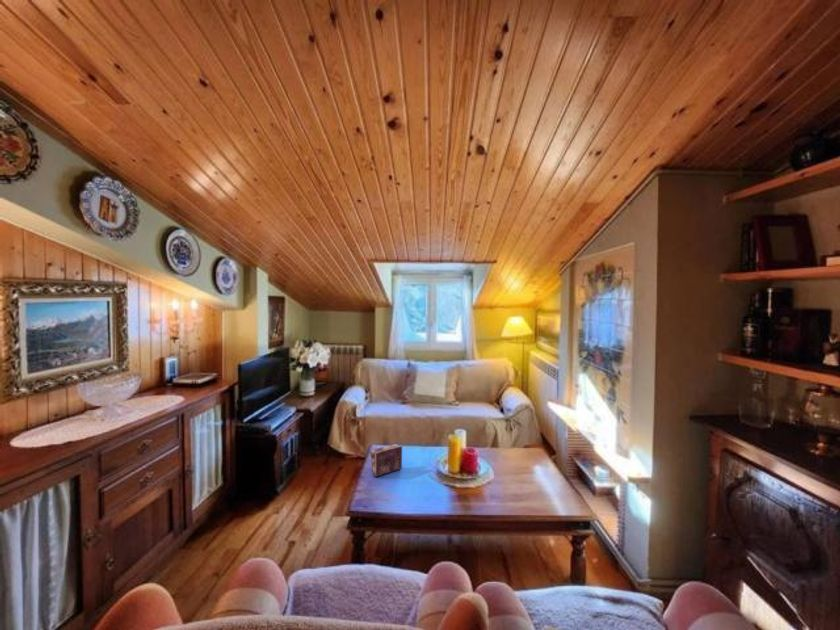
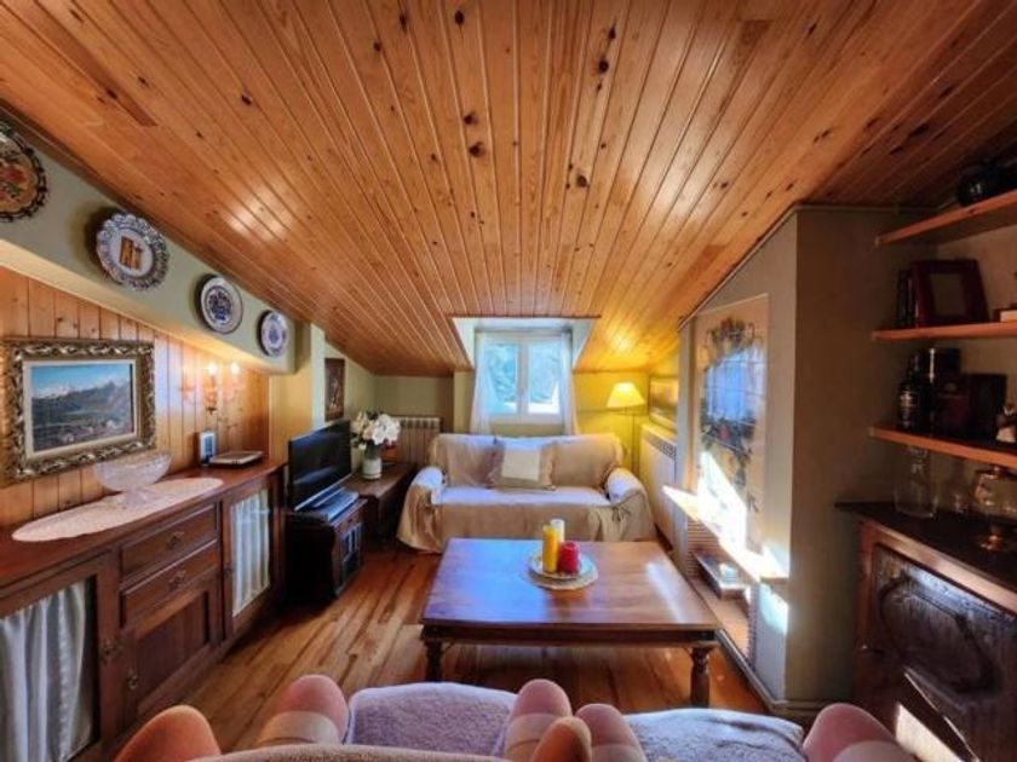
- book [370,443,403,478]
